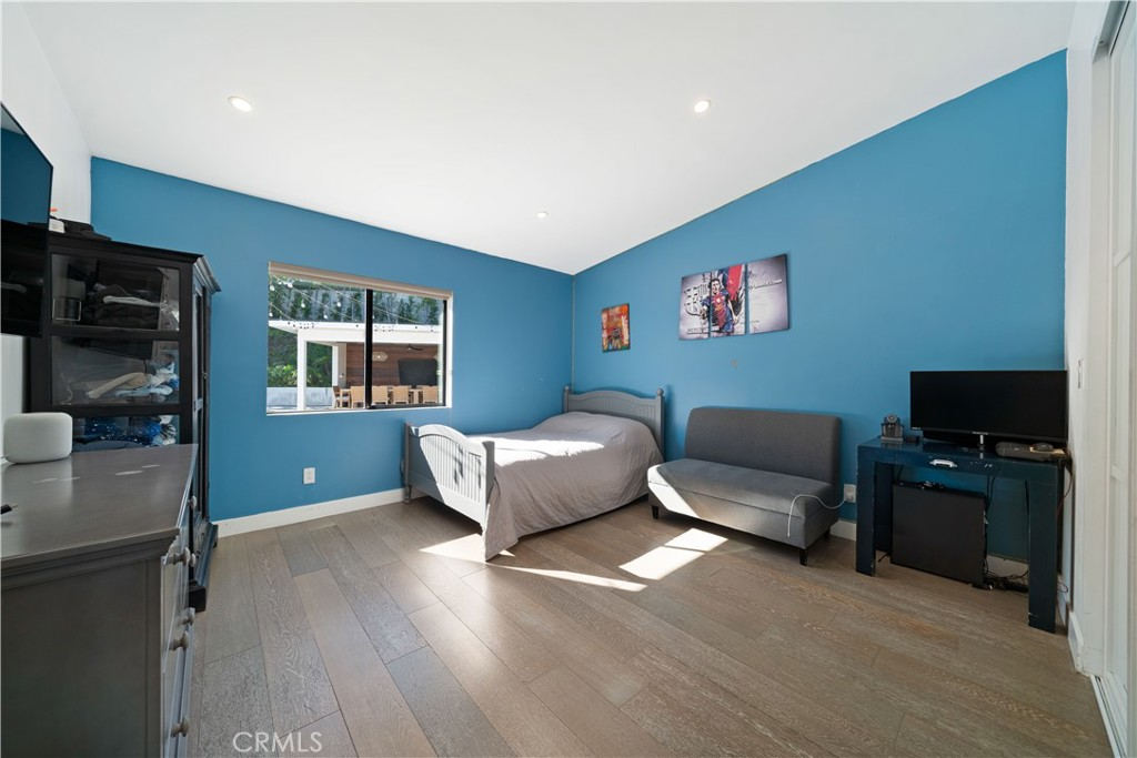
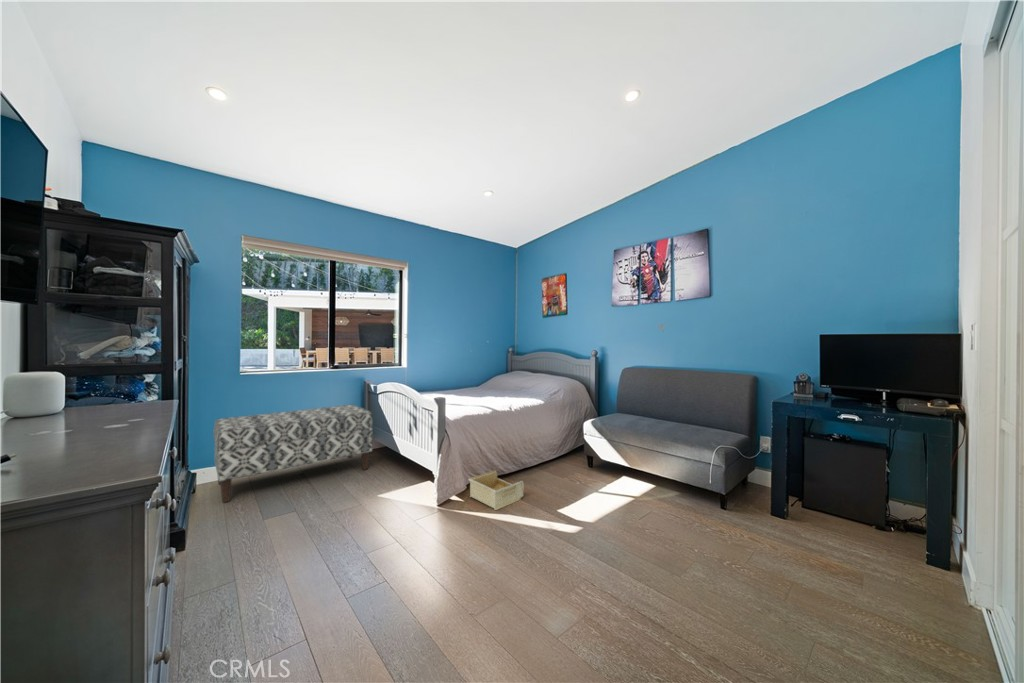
+ bench [212,404,374,503]
+ storage bin [468,469,525,511]
